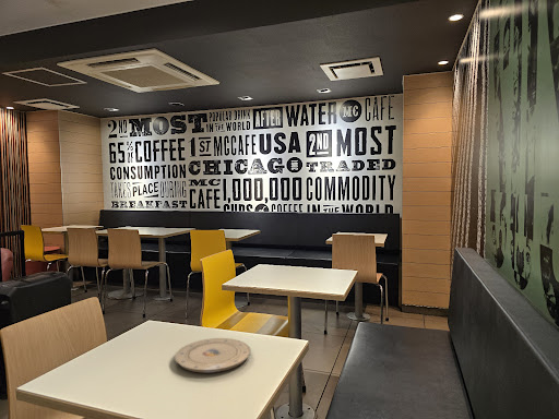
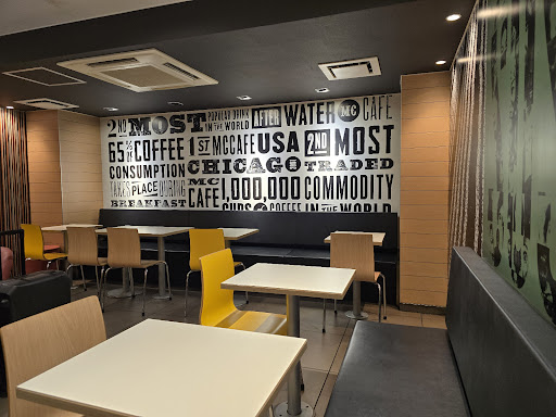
- plate [174,337,252,373]
